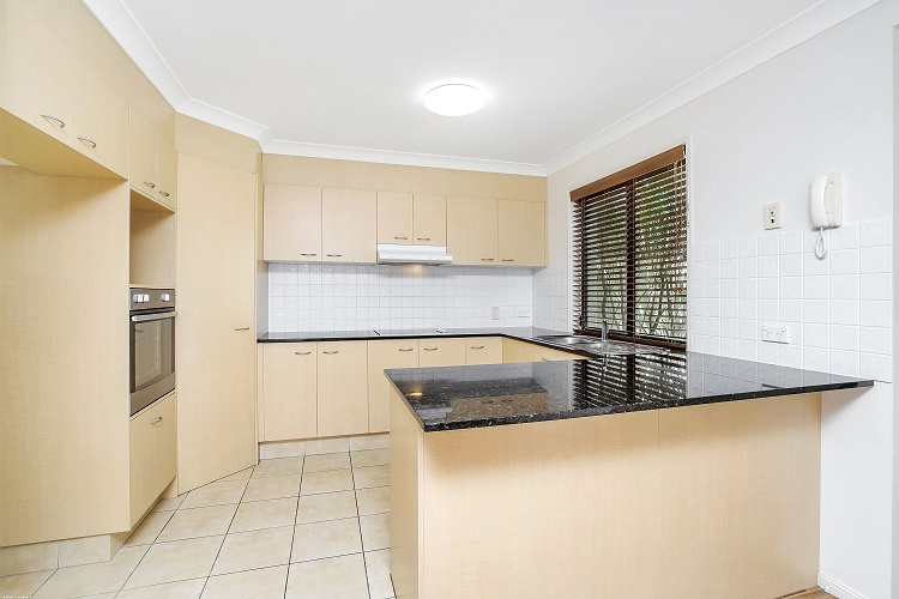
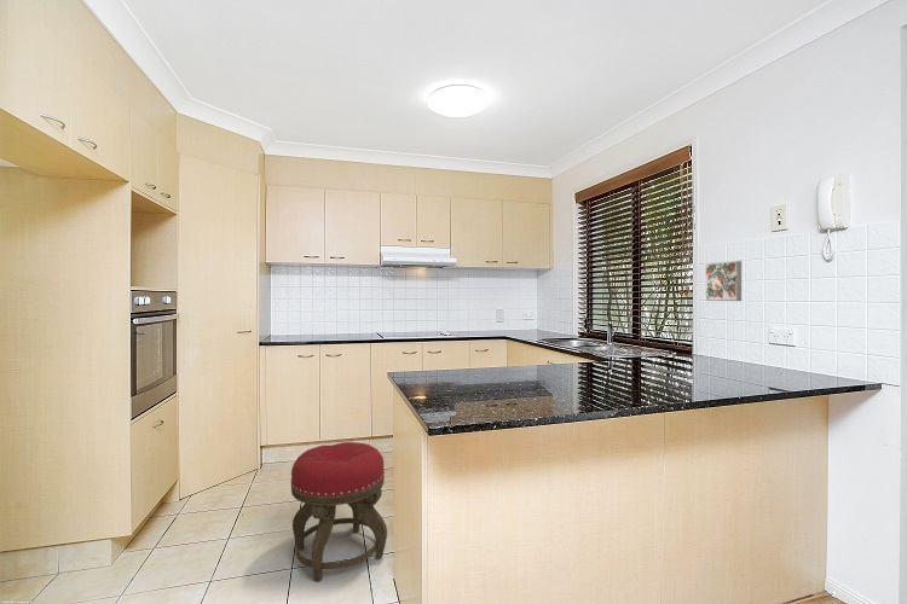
+ decorative tile [704,260,743,302]
+ stool [290,441,388,582]
